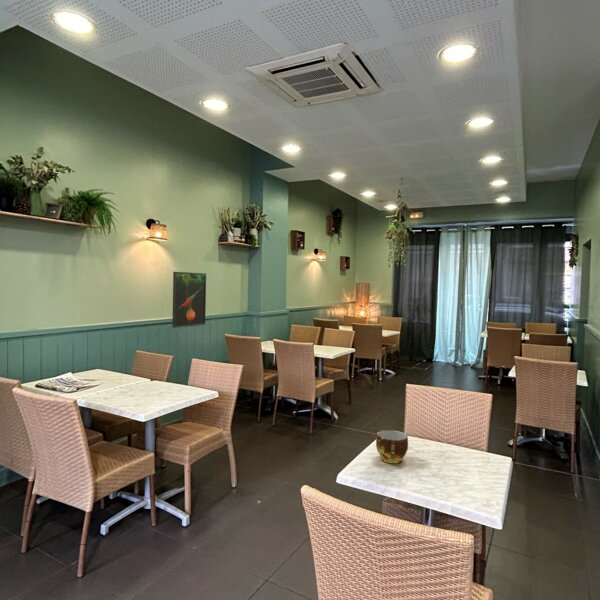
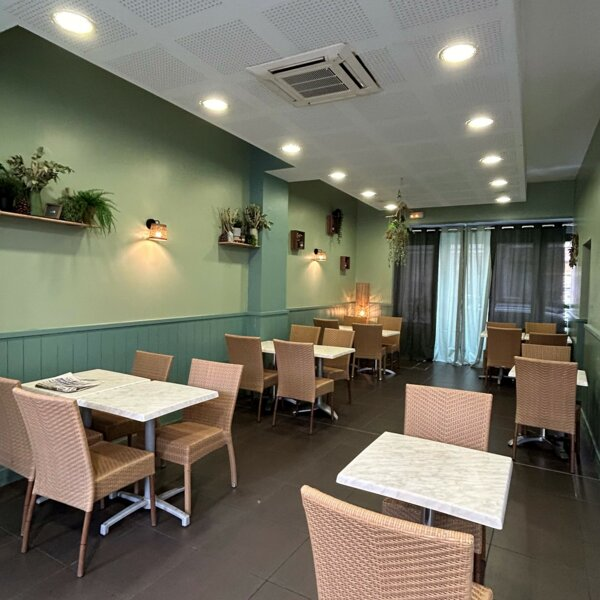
- cup [375,429,409,464]
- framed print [171,271,207,329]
